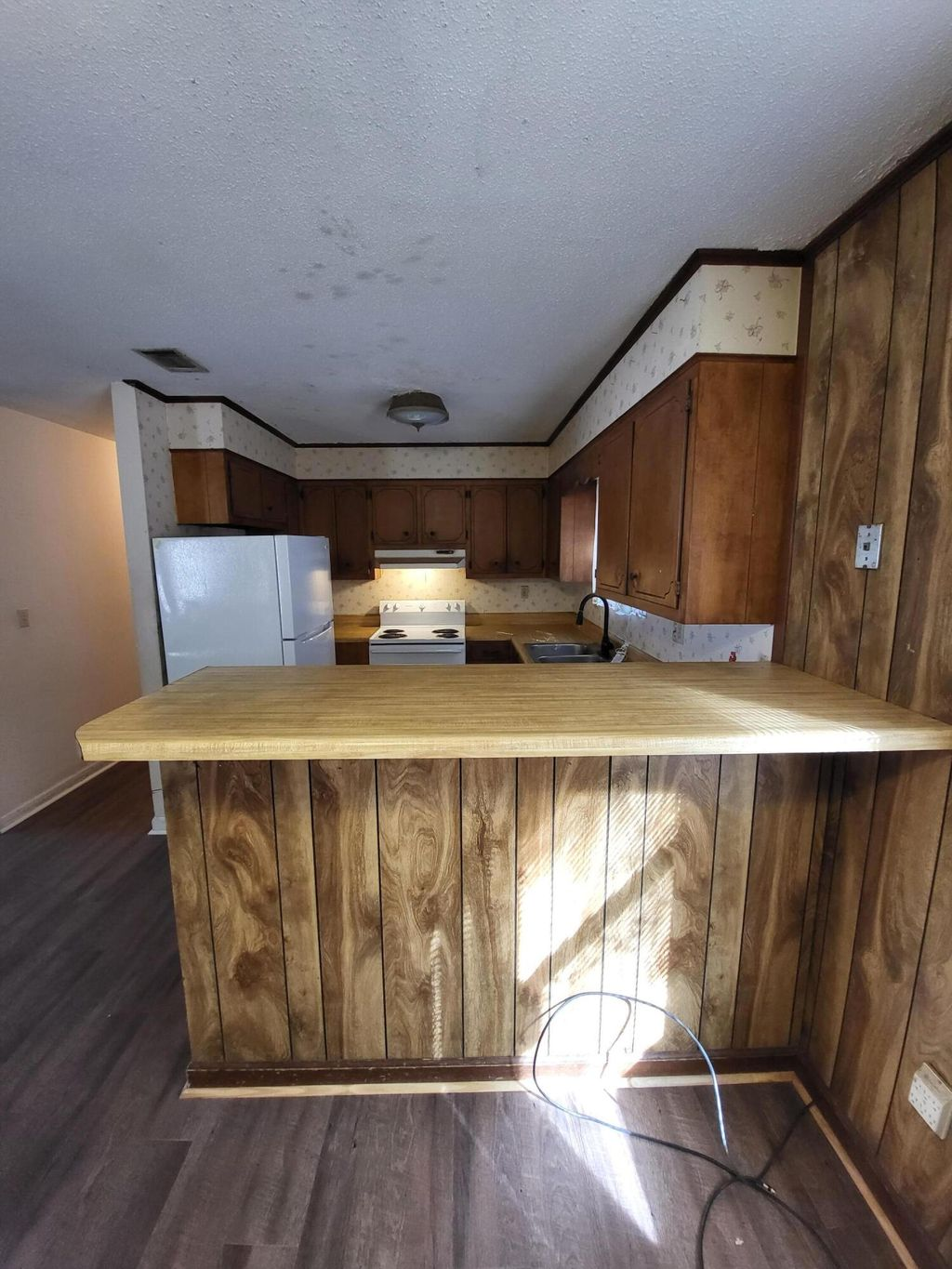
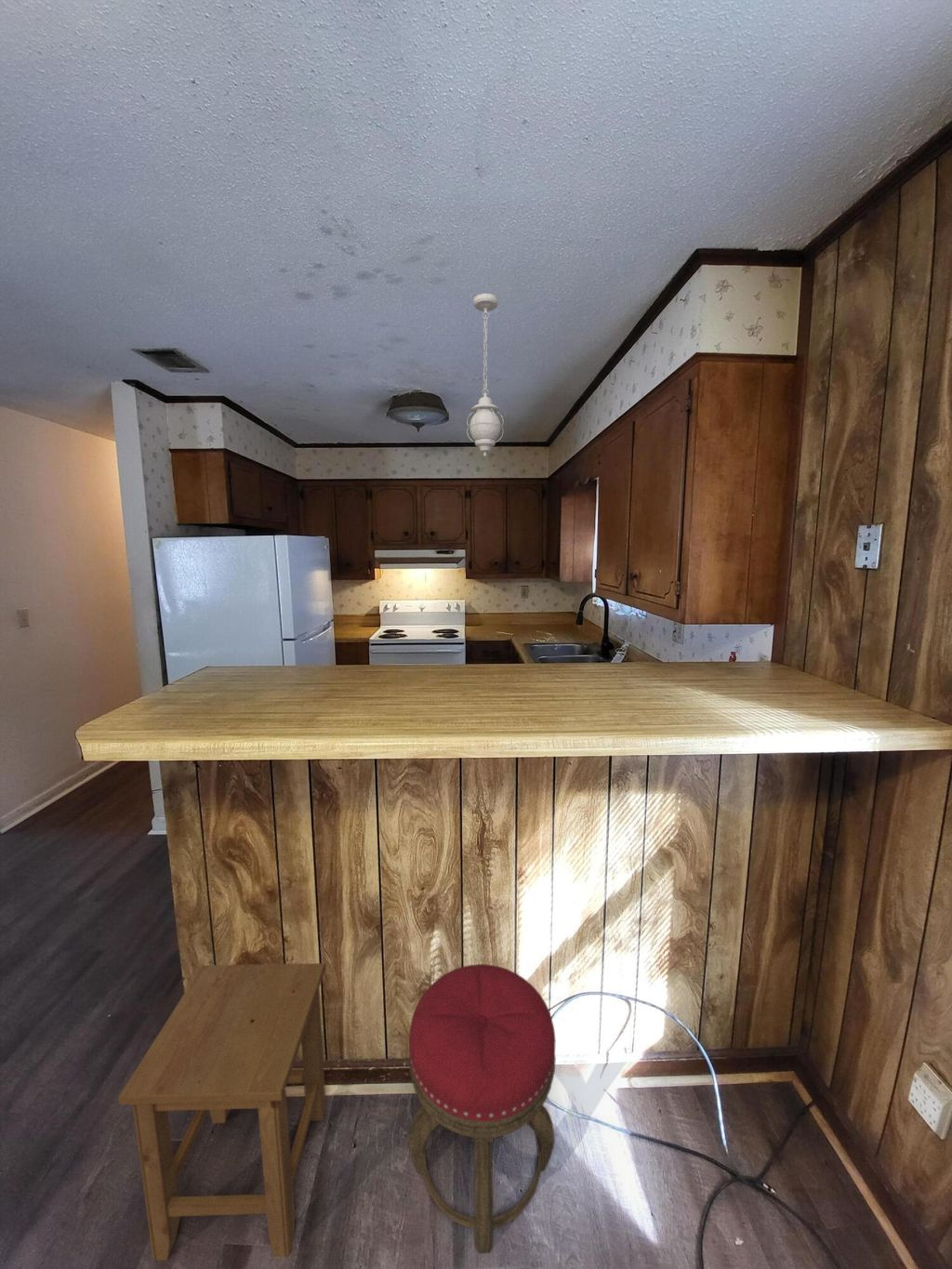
+ pendant light [466,293,505,457]
+ stool [117,962,327,1262]
+ stool [408,963,557,1254]
